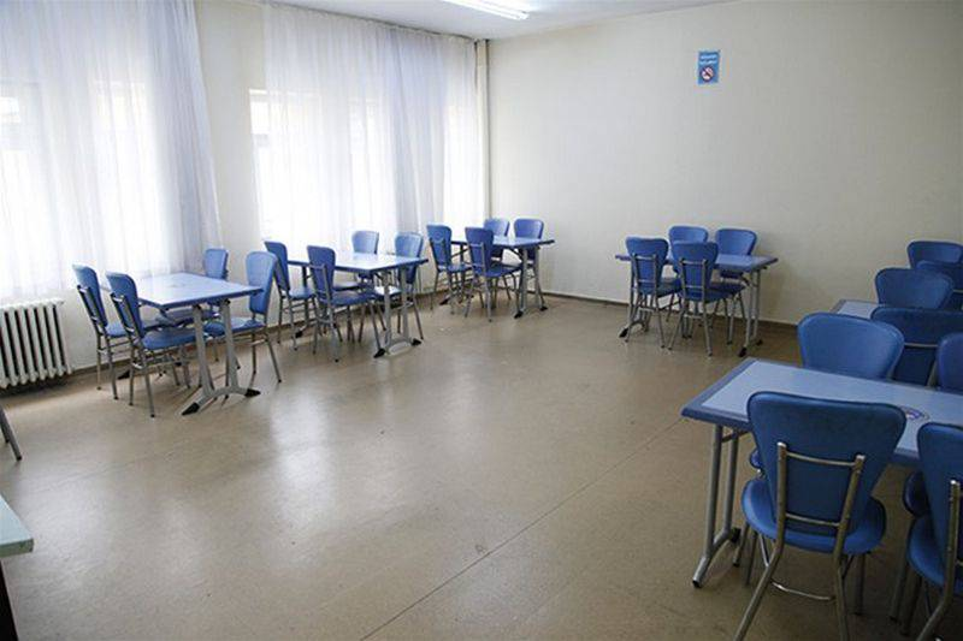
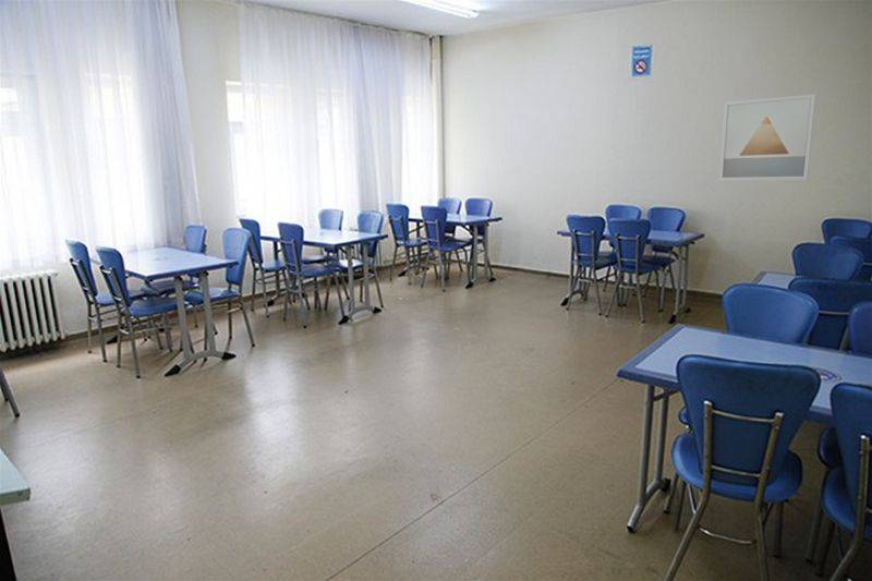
+ wall art [718,93,818,182]
